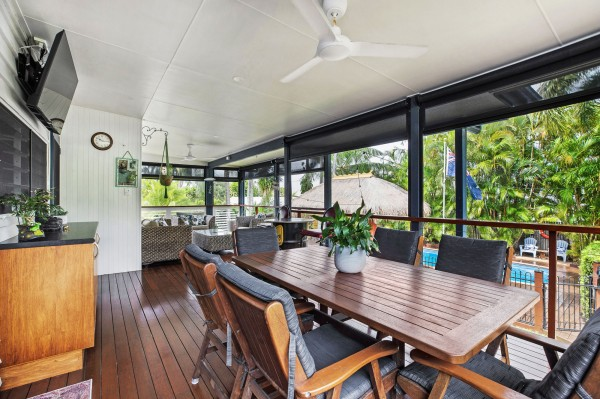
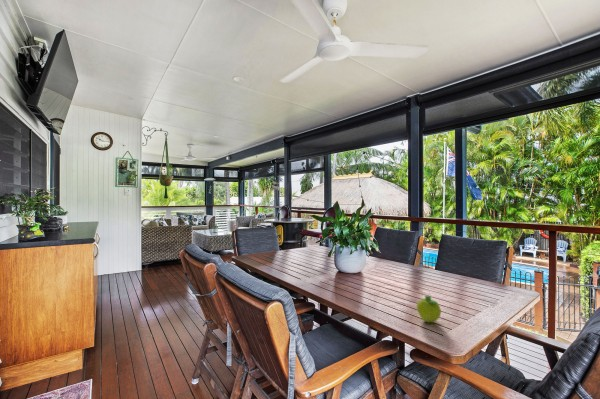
+ fruit [416,295,442,324]
